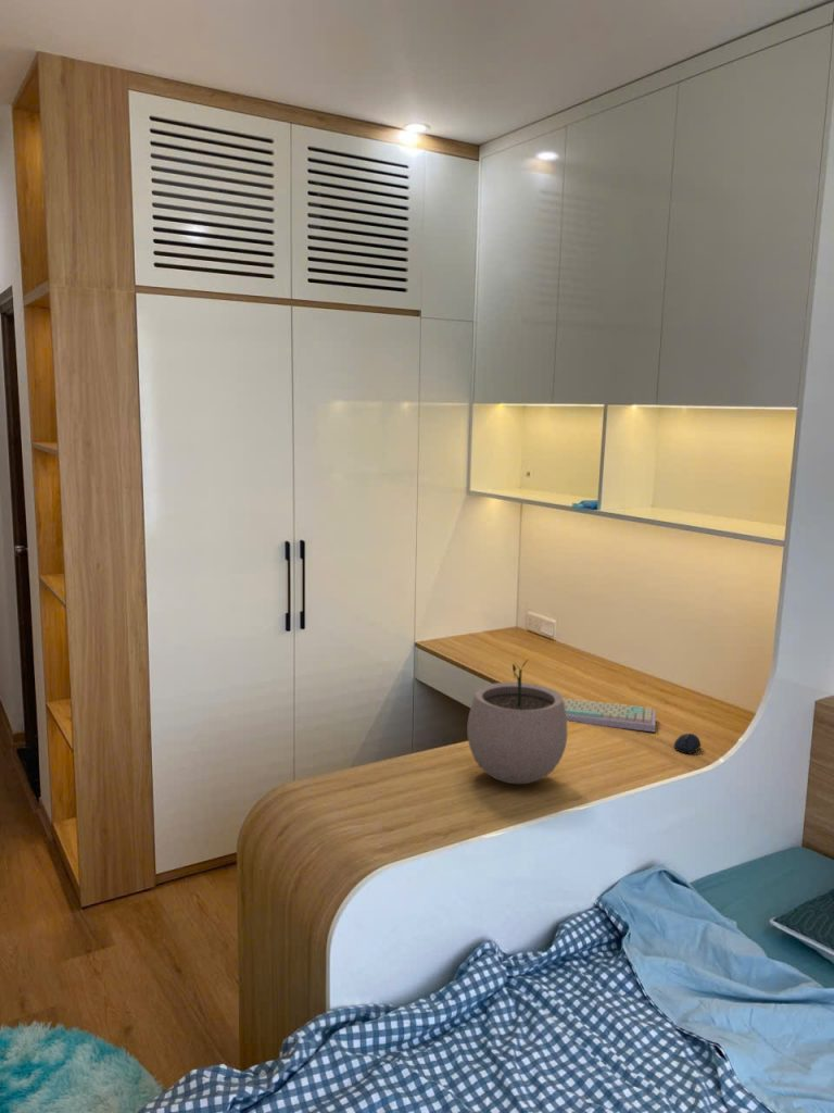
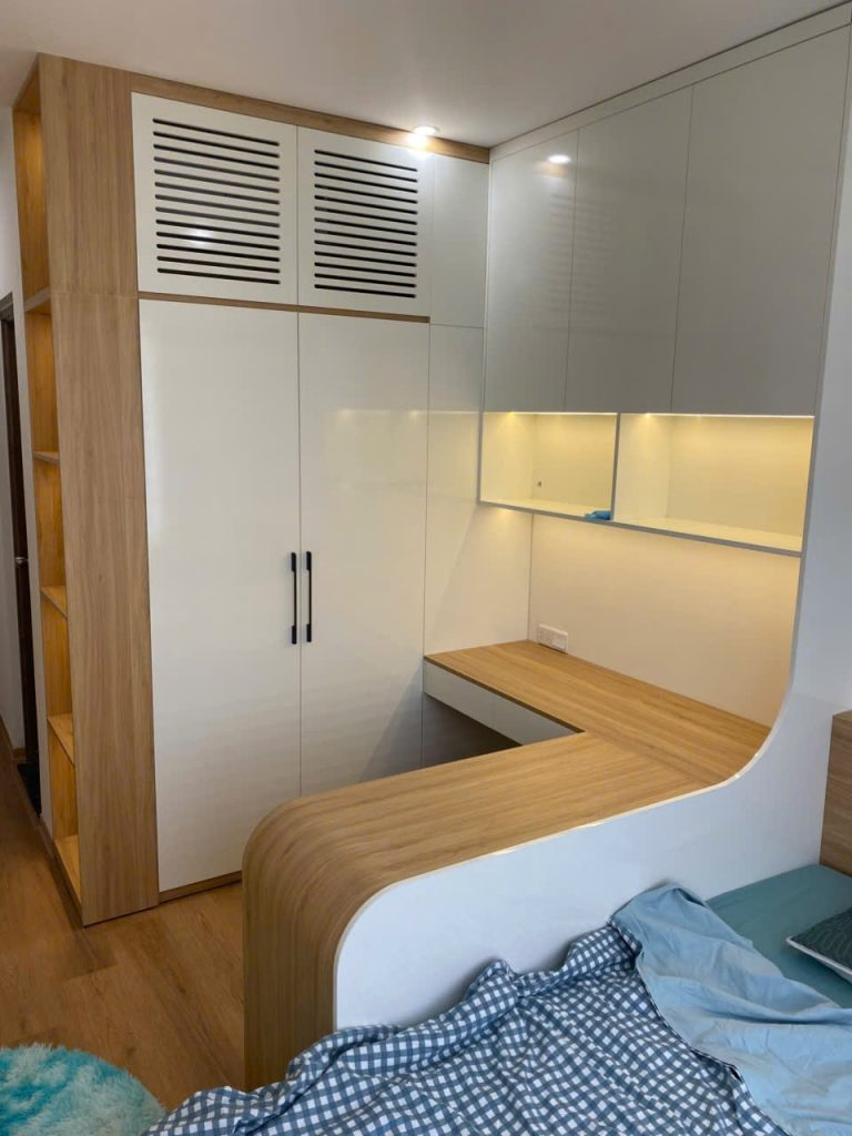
- plant pot [466,658,568,785]
- keyboard [563,697,657,733]
- computer mouse [673,733,702,755]
